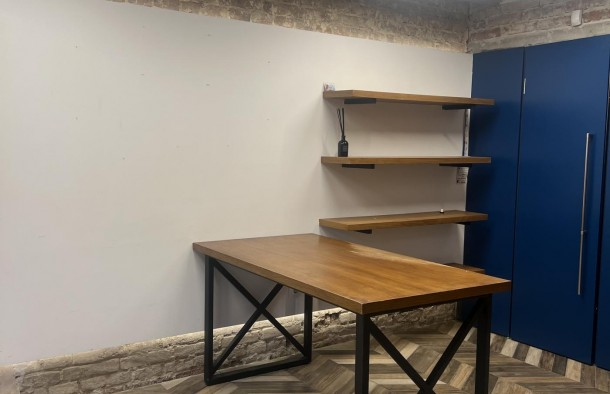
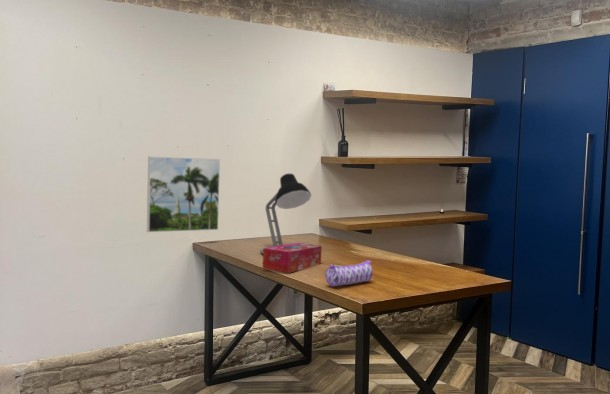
+ pencil case [324,259,374,287]
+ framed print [146,156,221,233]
+ tissue box [262,242,323,274]
+ desk lamp [259,173,312,255]
